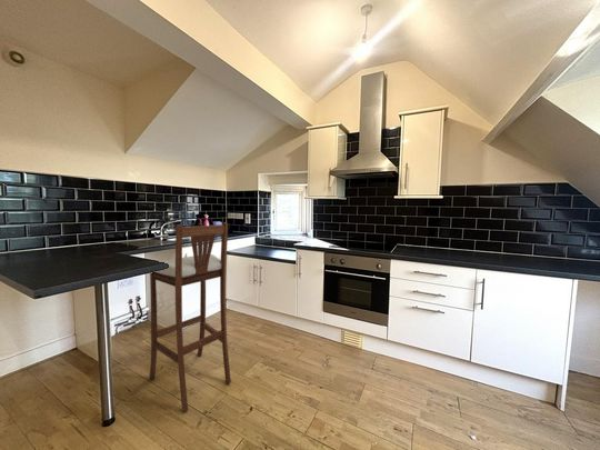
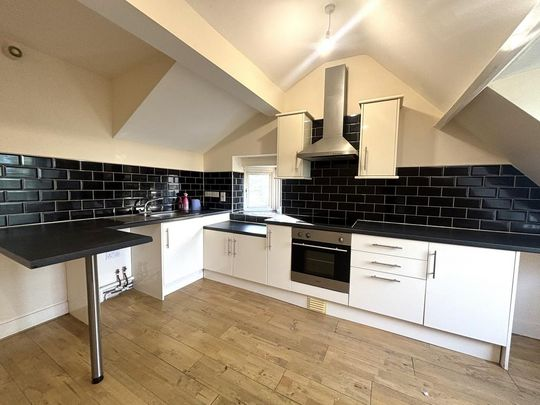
- bar stool [149,221,232,413]
